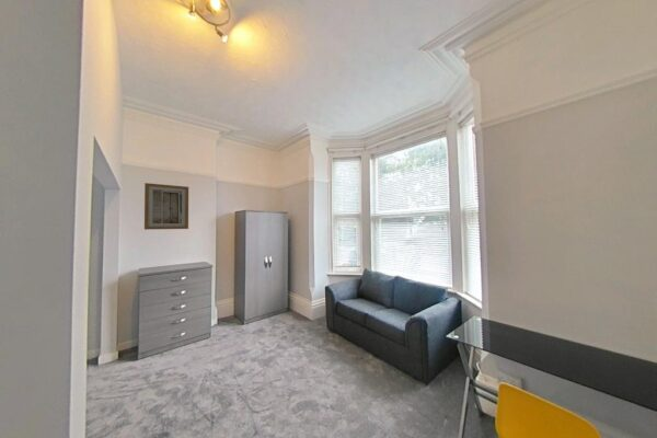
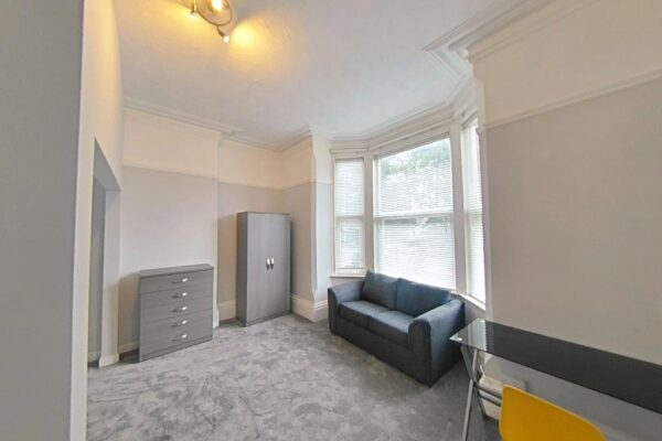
- wall art [143,182,189,231]
